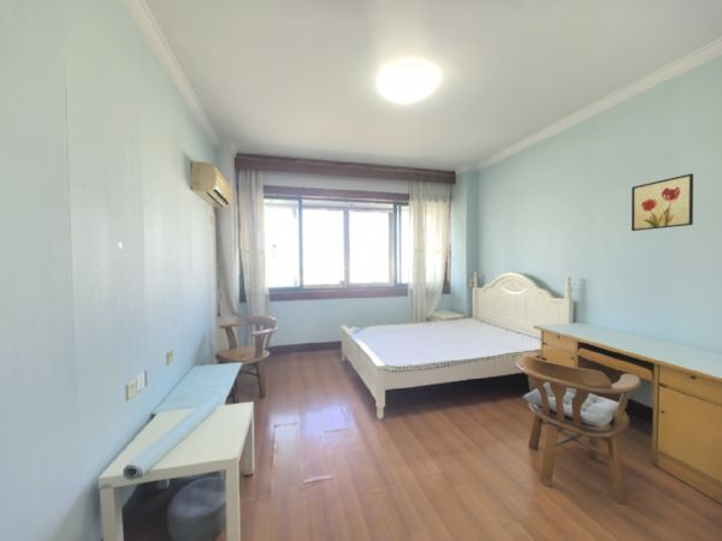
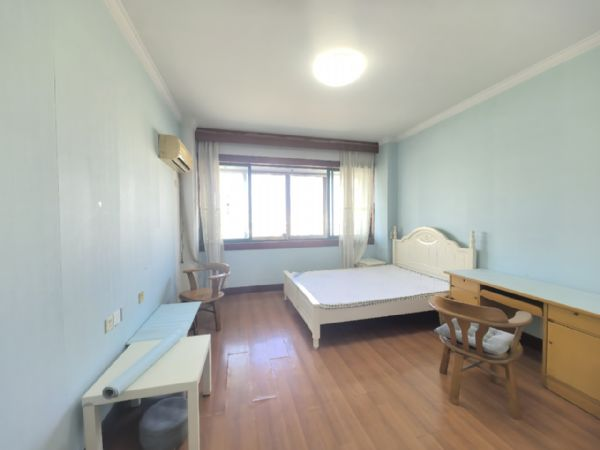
- wall art [631,172,694,232]
